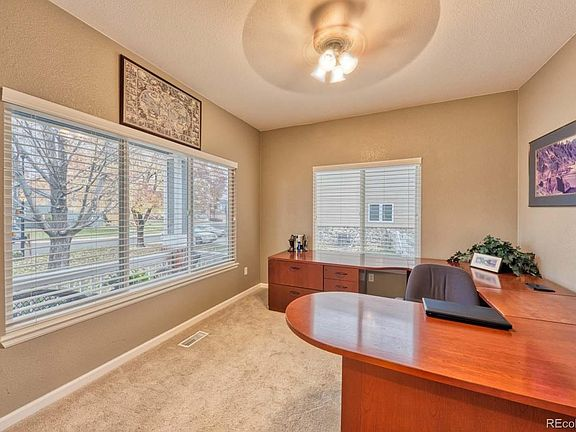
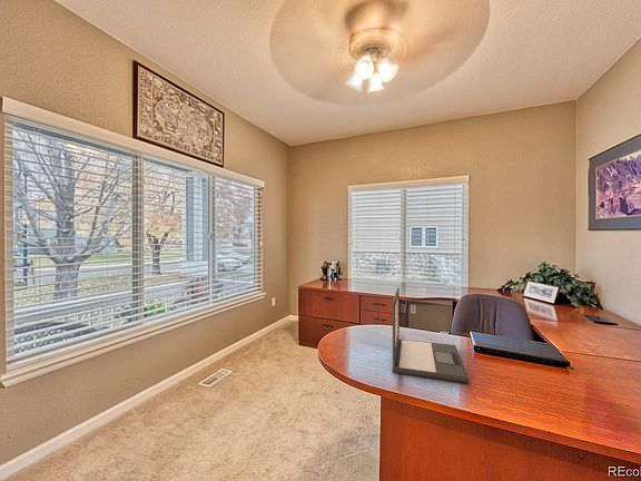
+ laptop [391,286,470,384]
